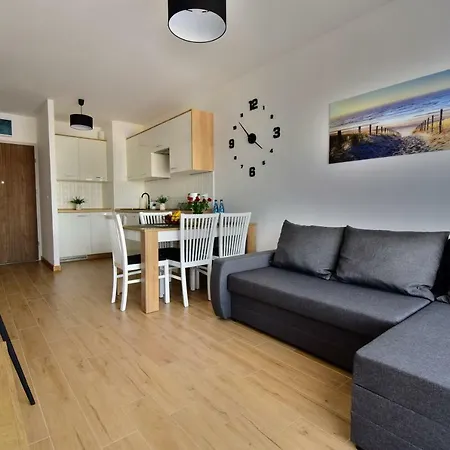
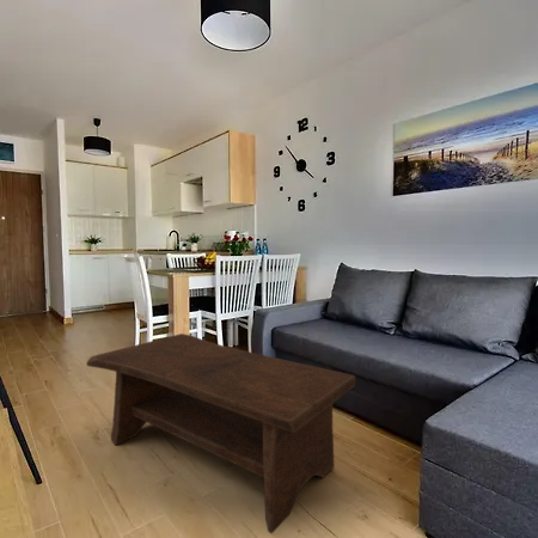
+ coffee table [85,332,356,534]
